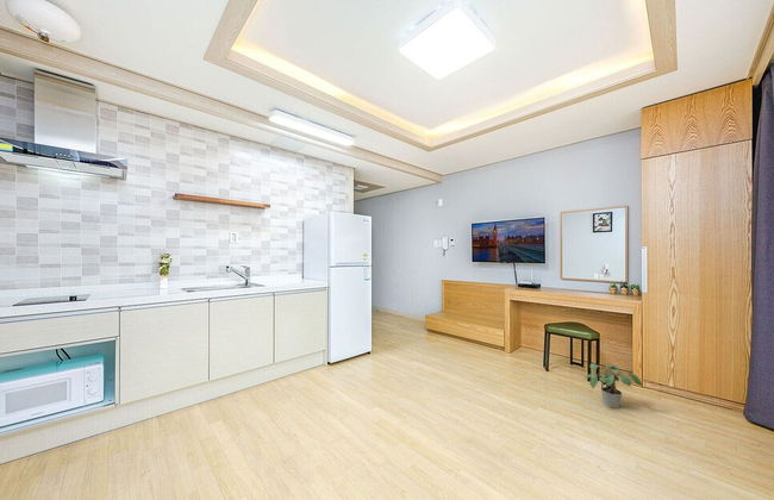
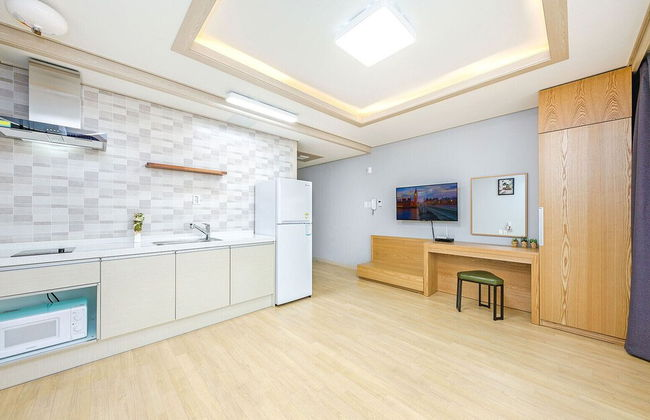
- potted plant [583,363,643,410]
